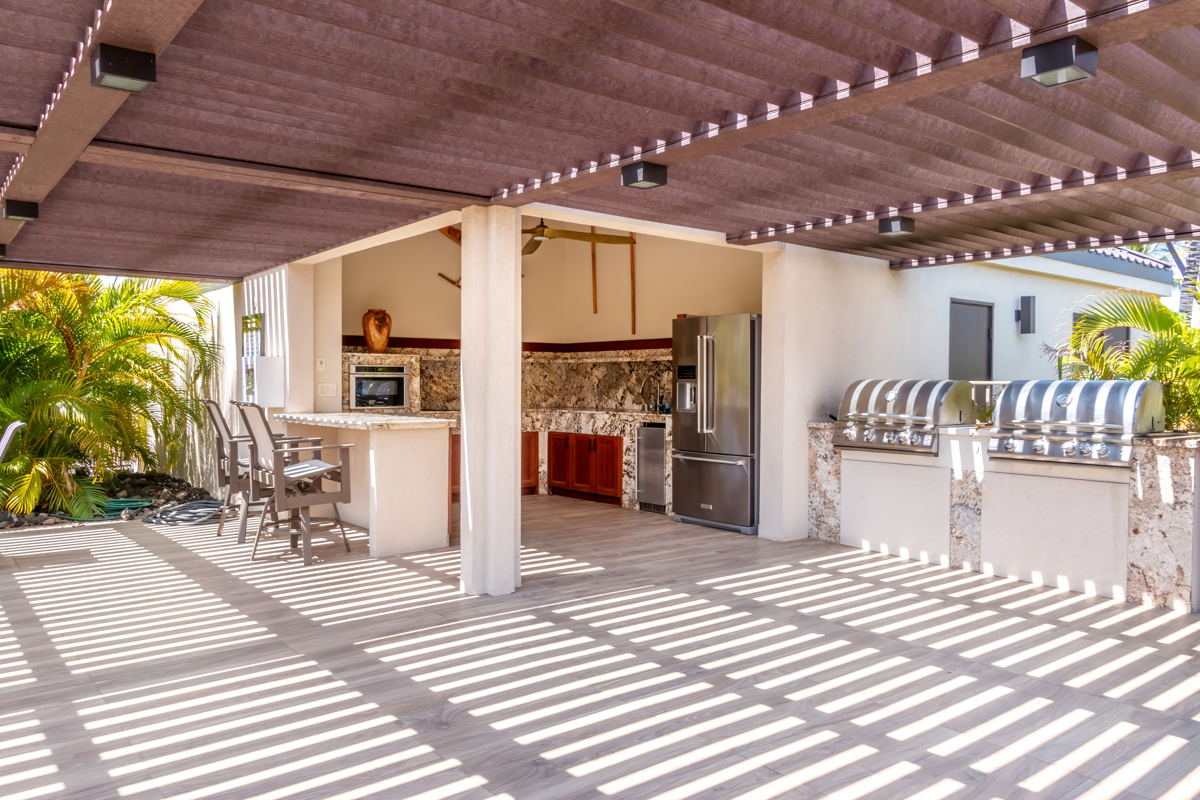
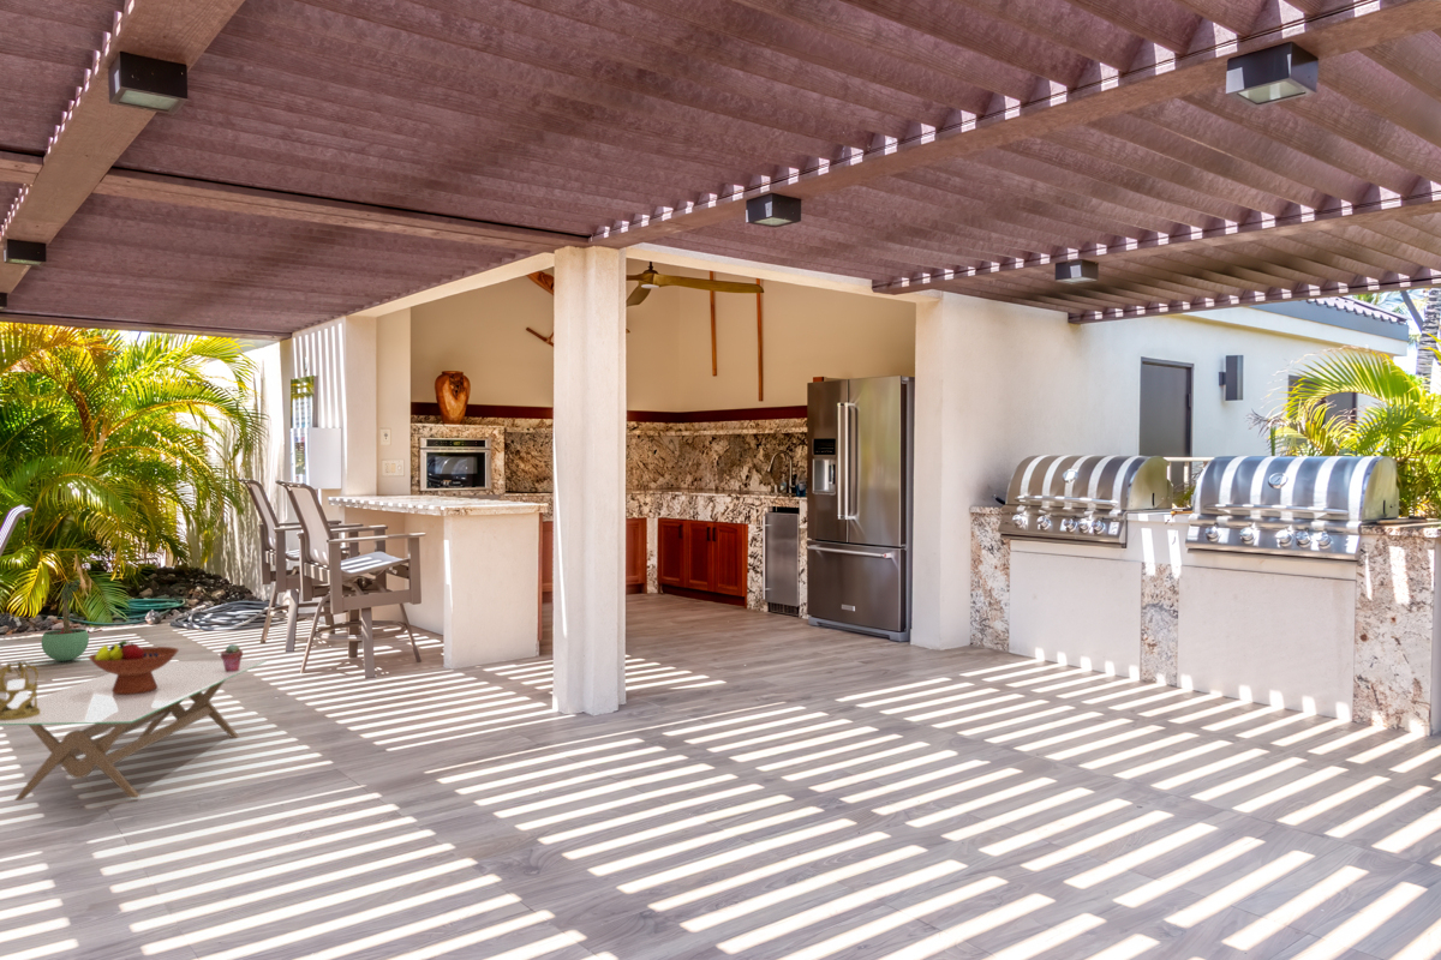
+ coffee table [0,659,268,802]
+ potted succulent [220,643,244,672]
+ lantern [0,660,40,720]
+ fruit bowl [88,640,180,695]
+ potted plant [41,578,90,662]
